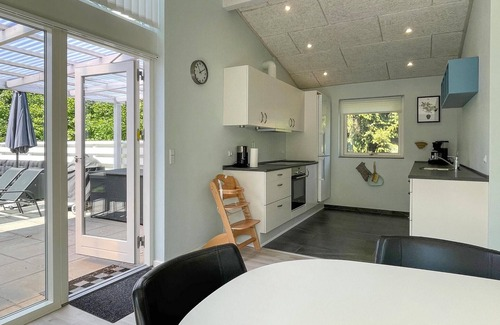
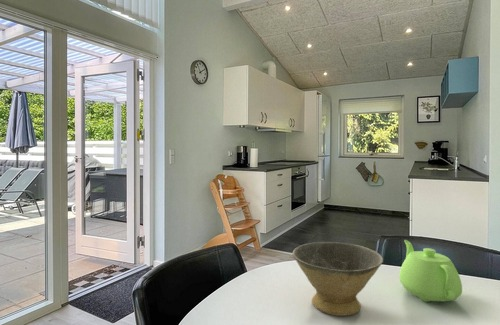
+ teapot [398,239,463,303]
+ bowl [292,241,384,317]
